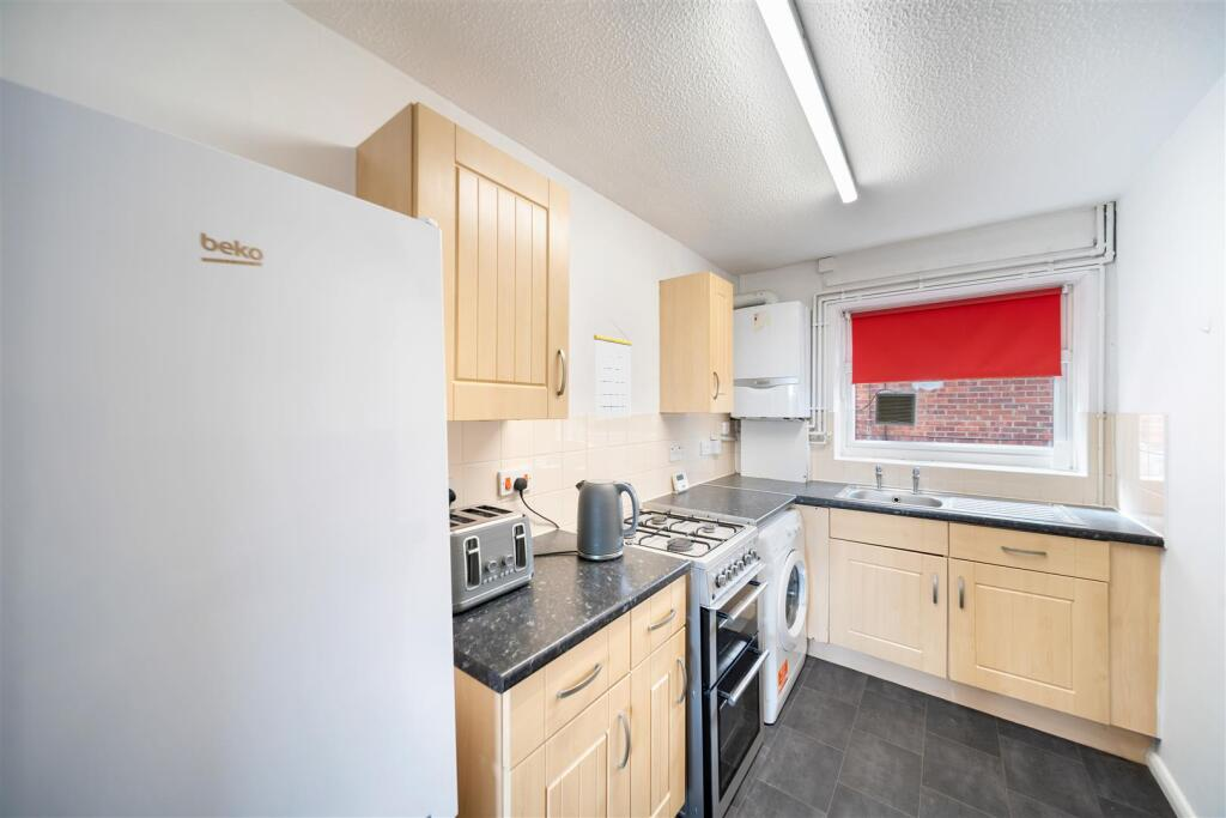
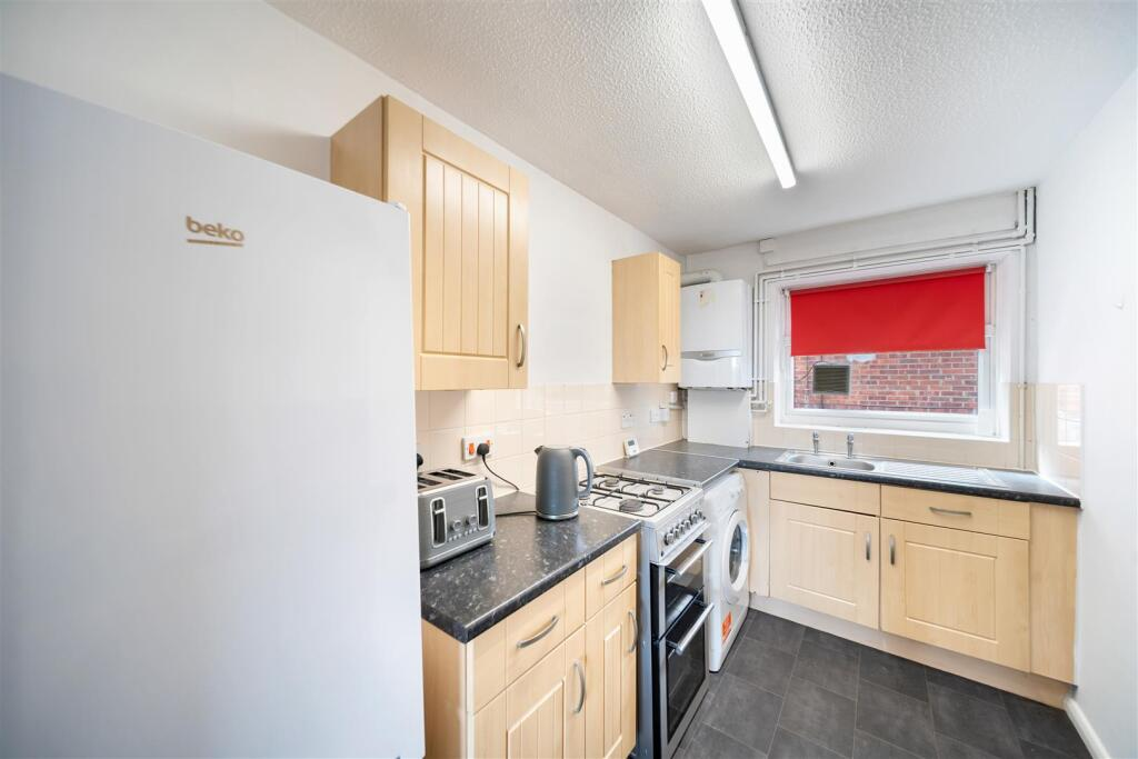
- calendar [593,319,633,419]
